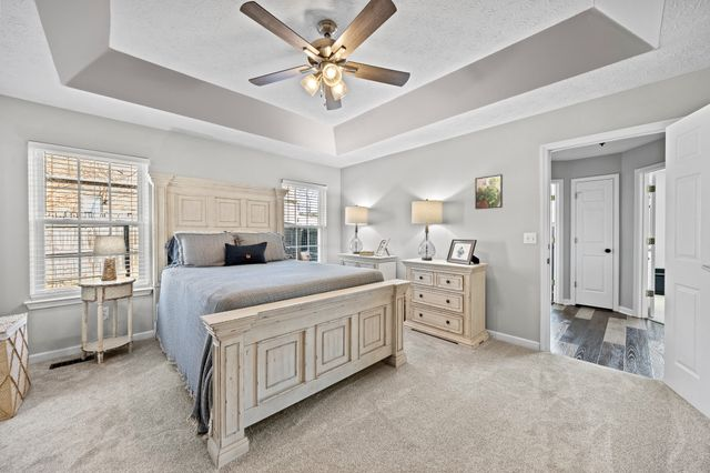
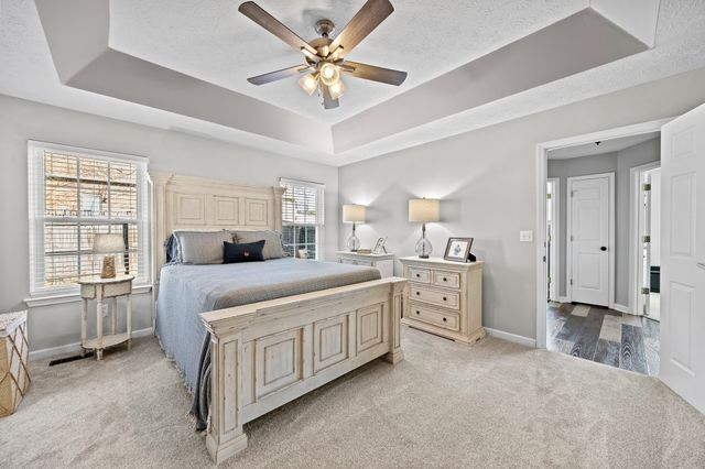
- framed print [474,173,504,210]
